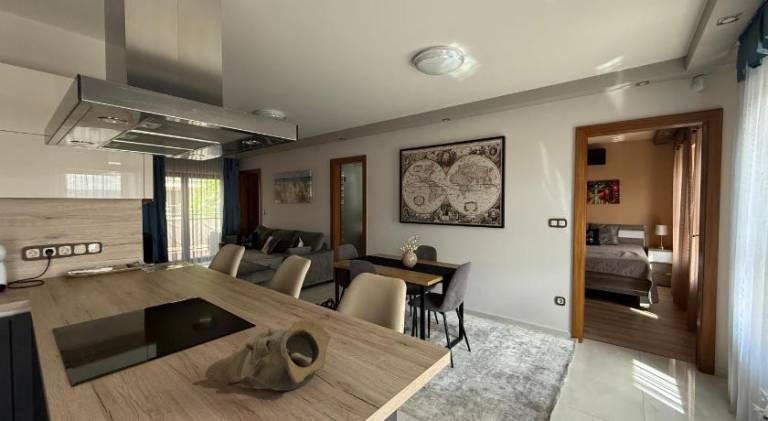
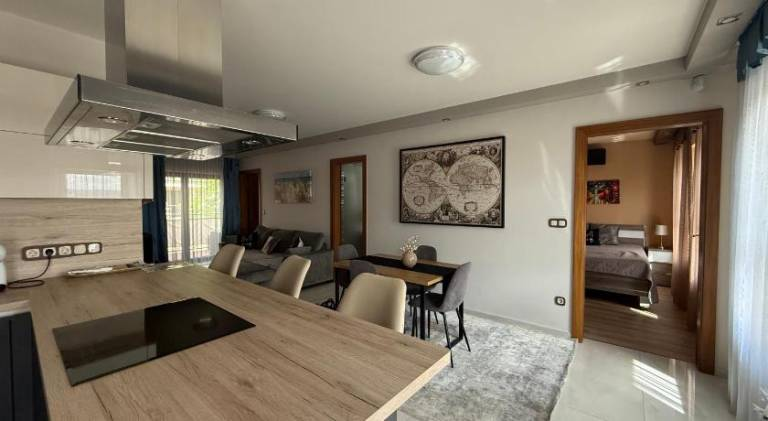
- decorative bowl [224,316,332,392]
